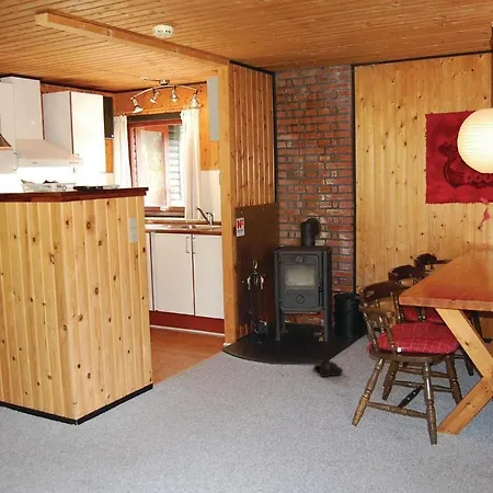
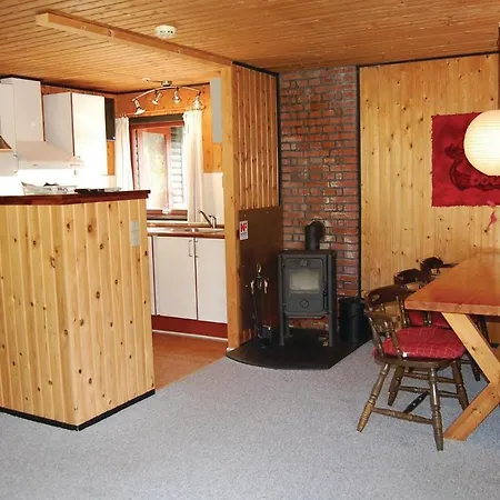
- boots [311,358,344,378]
